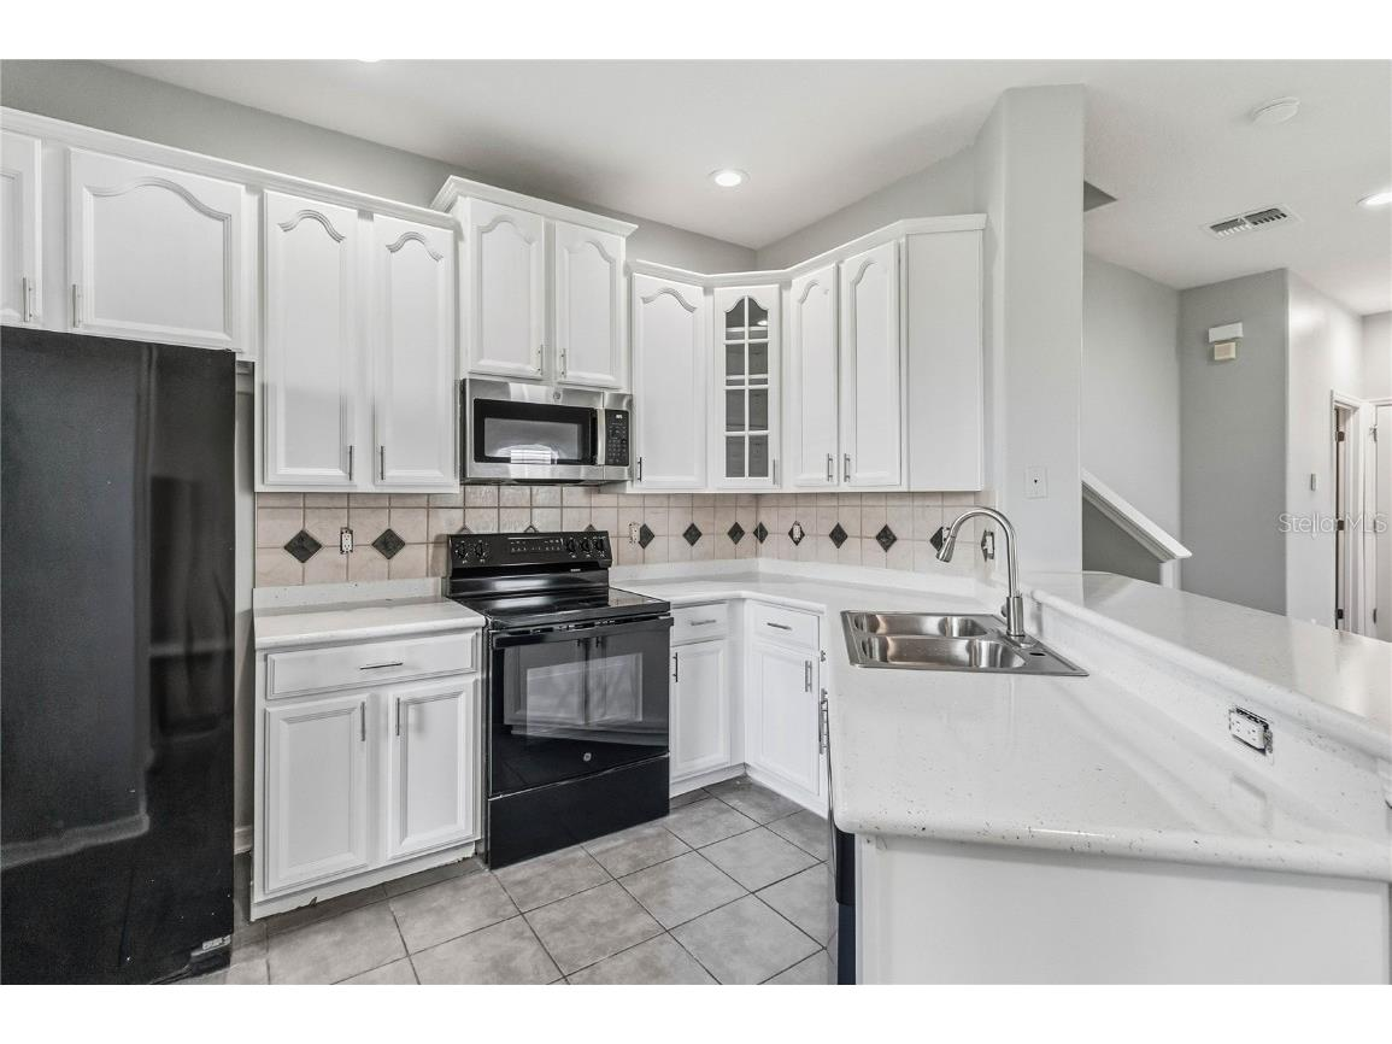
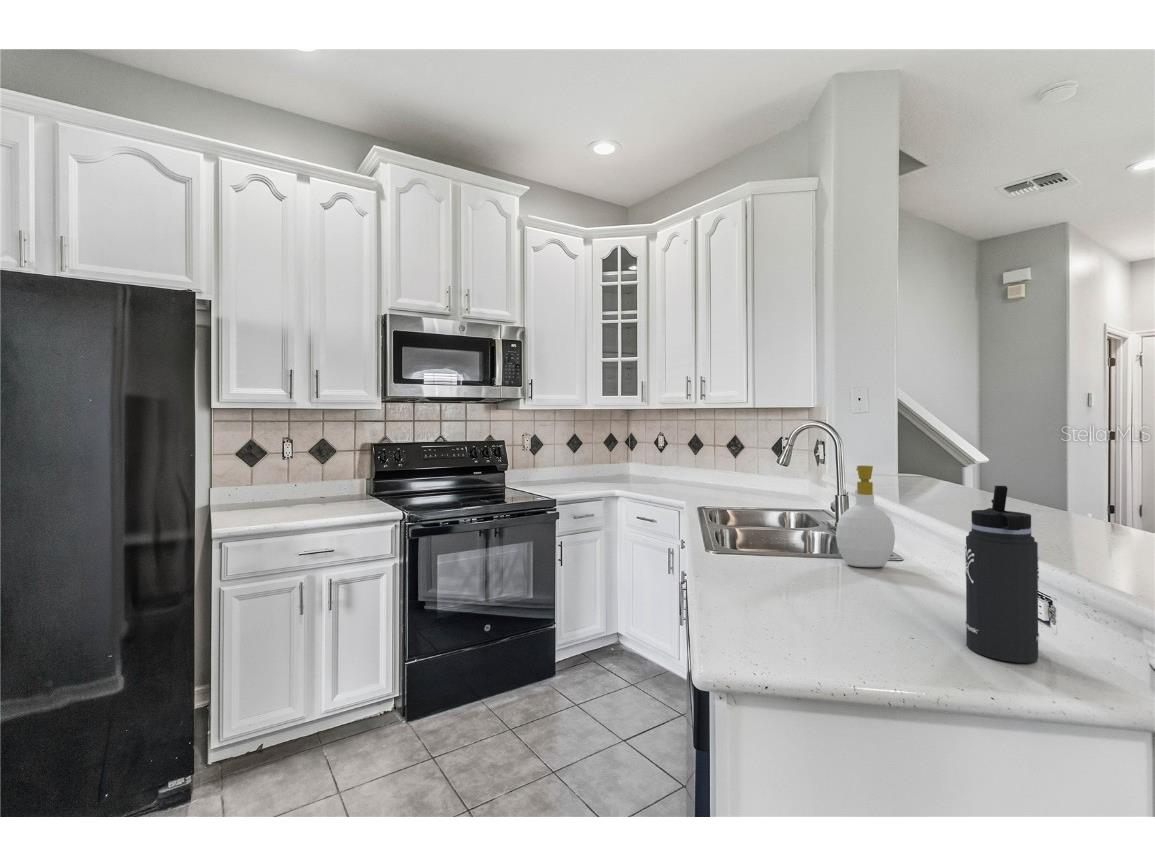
+ soap bottle [835,464,896,568]
+ thermos bottle [964,485,1040,664]
